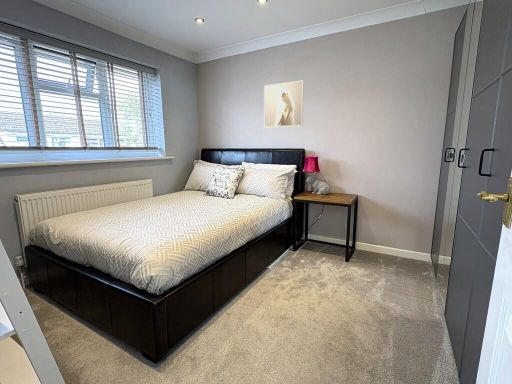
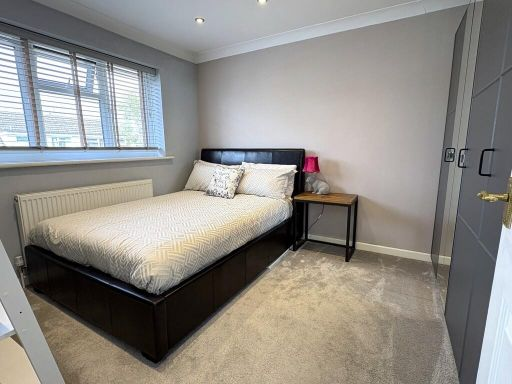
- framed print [263,79,305,128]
